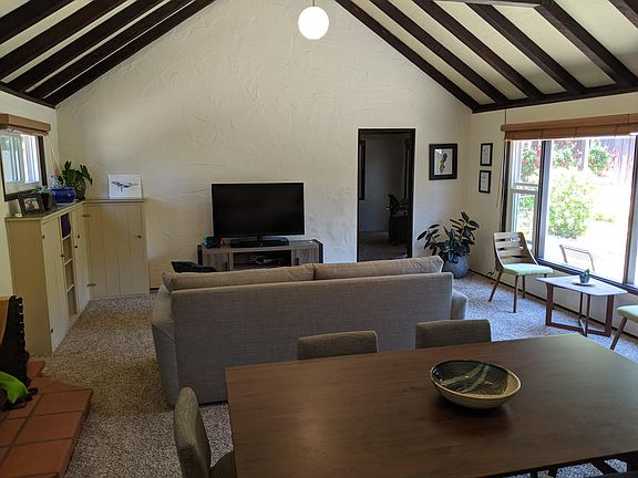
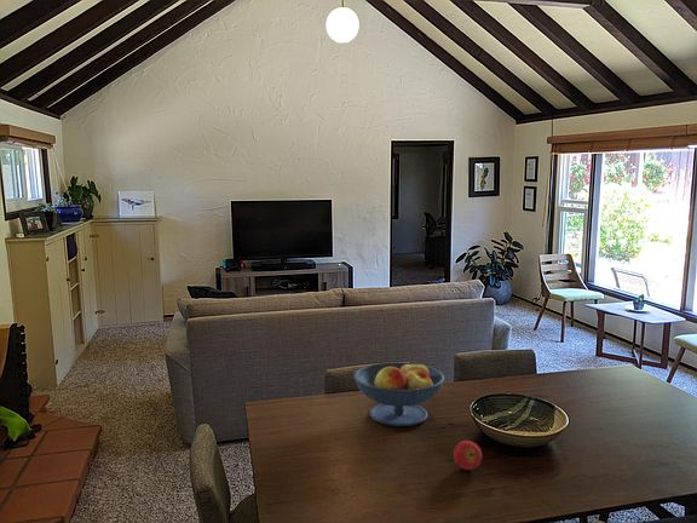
+ fruit [453,439,483,471]
+ fruit bowl [352,360,445,427]
